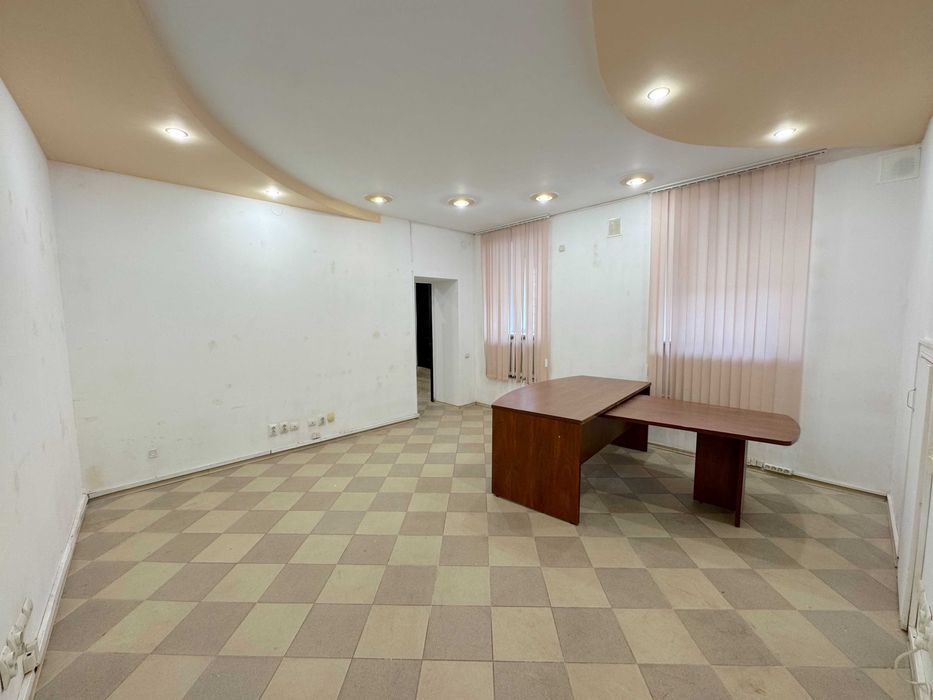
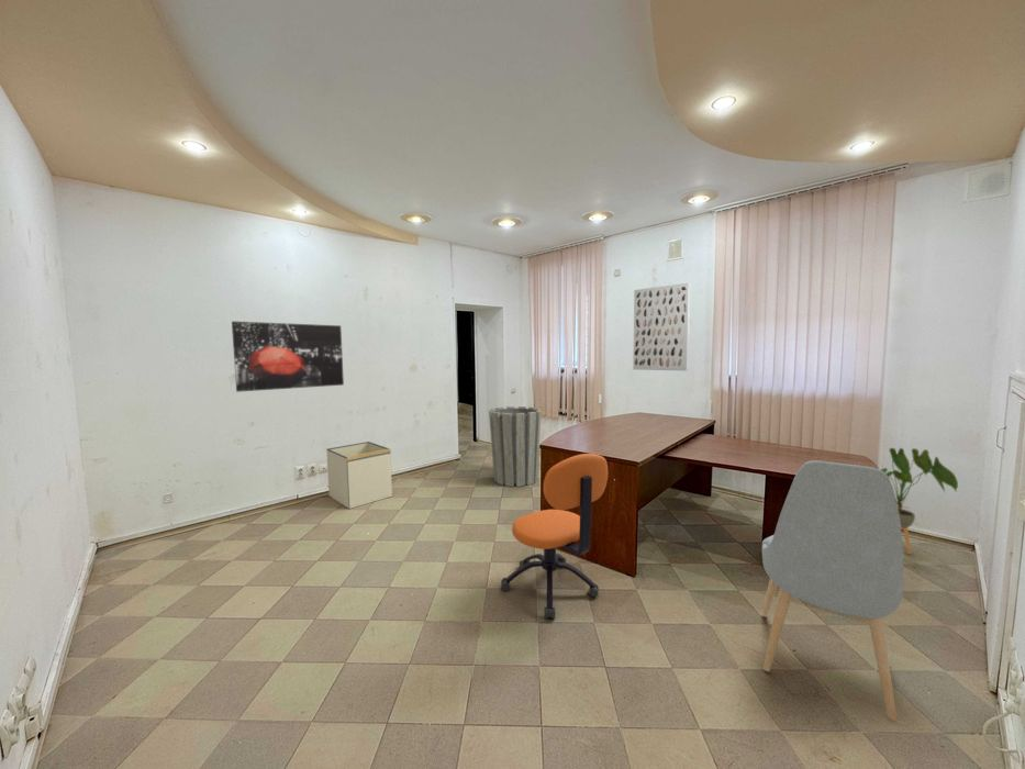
+ chair [760,459,905,722]
+ office chair [500,453,609,620]
+ house plant [880,447,959,556]
+ storage bin [325,441,393,510]
+ wall art [632,281,691,372]
+ wall art [231,320,345,393]
+ trash can [488,405,543,488]
